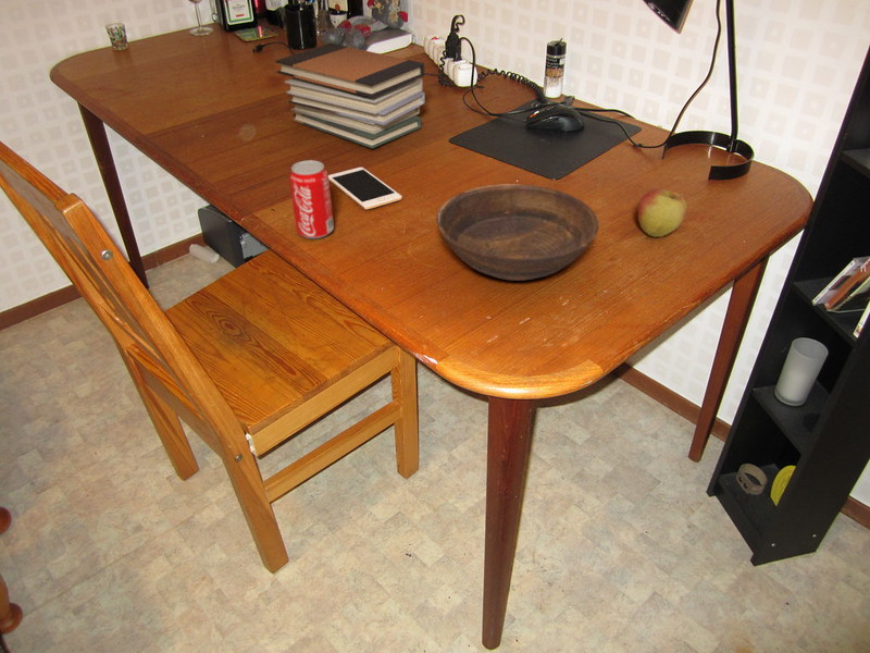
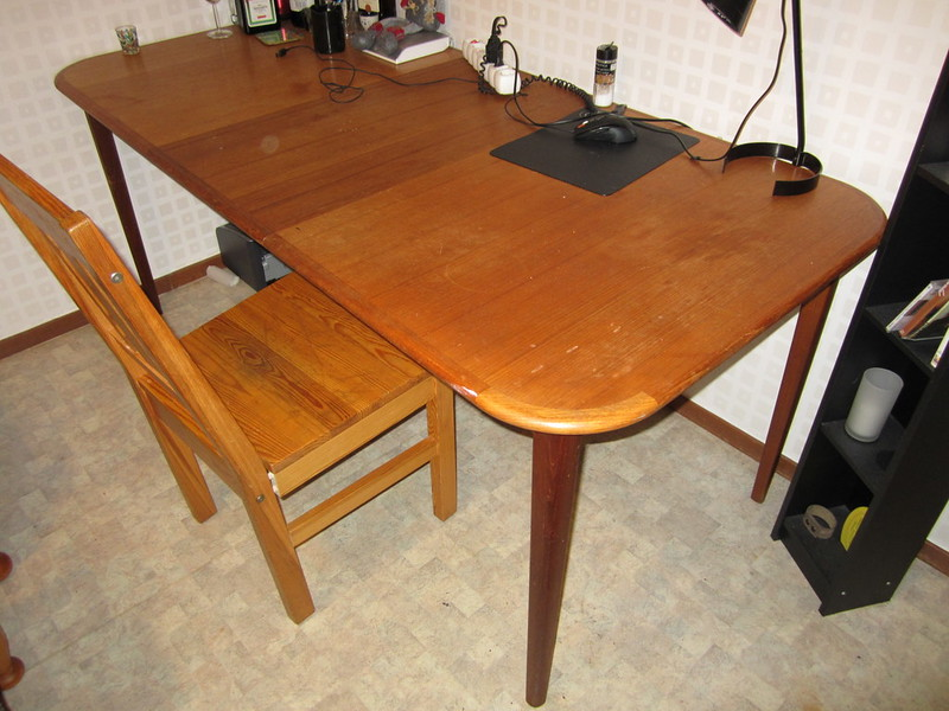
- book stack [274,42,426,149]
- beverage can [288,159,335,239]
- cell phone [328,167,403,210]
- bowl [435,183,600,282]
- apple [637,187,688,238]
